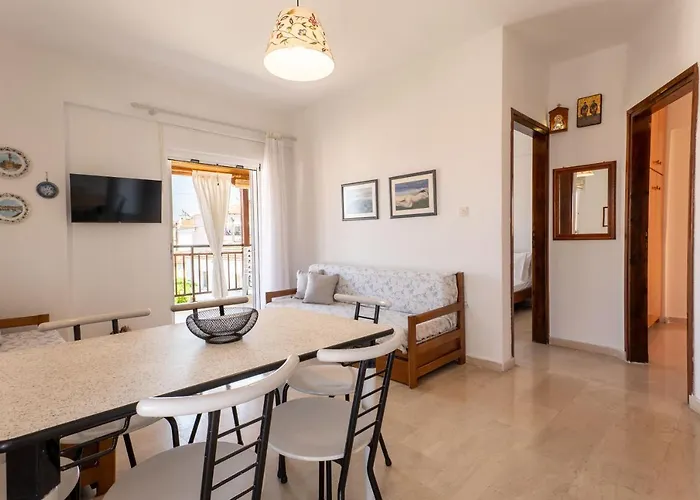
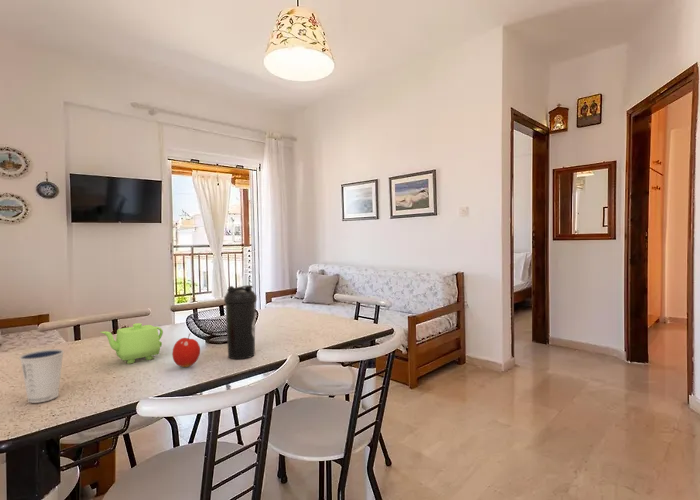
+ teapot [99,322,164,365]
+ water bottle [223,284,258,360]
+ dixie cup [18,348,65,404]
+ fruit [171,332,201,368]
